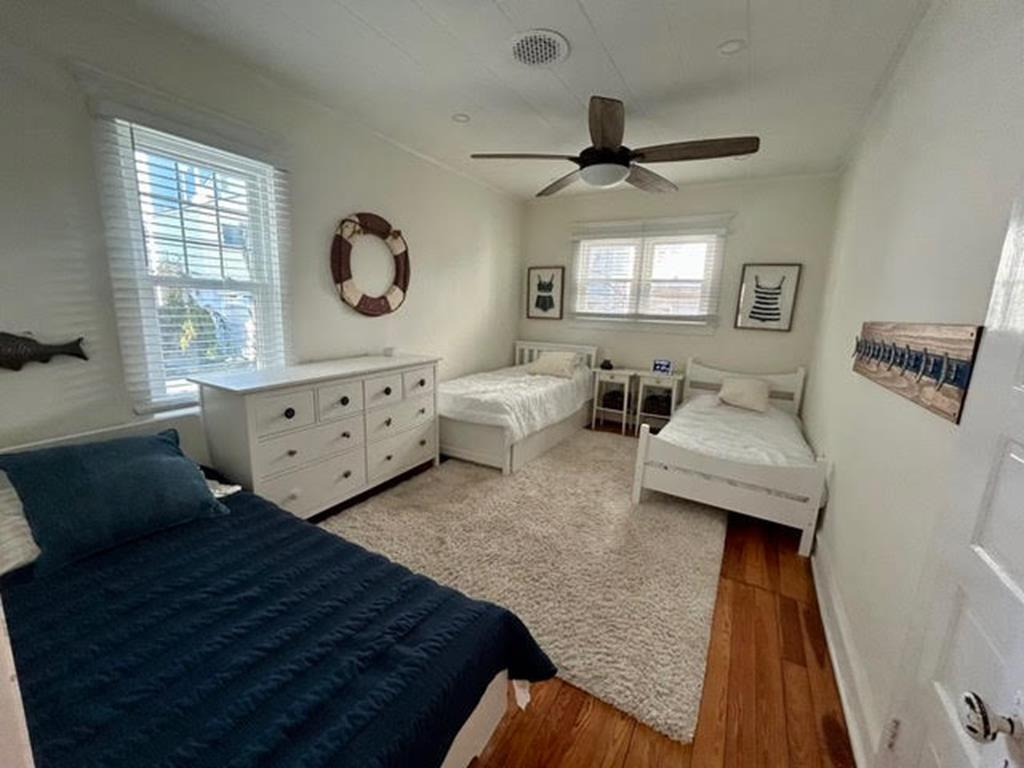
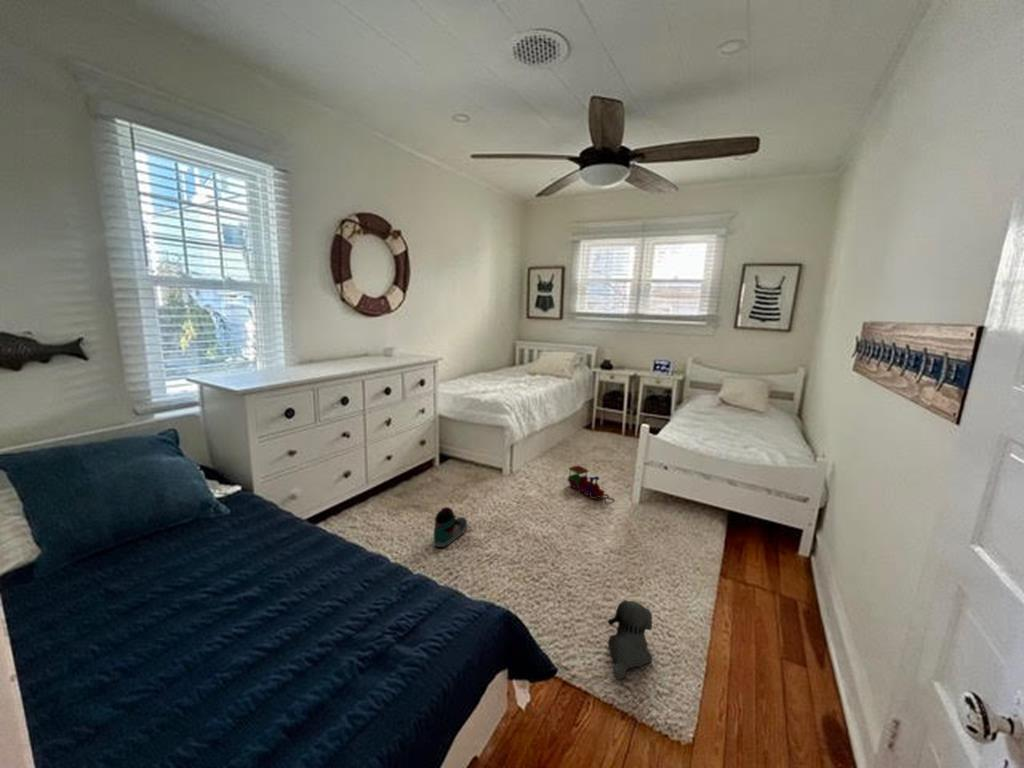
+ sneaker [432,506,468,548]
+ plush toy [607,599,653,681]
+ toy train [567,464,615,505]
